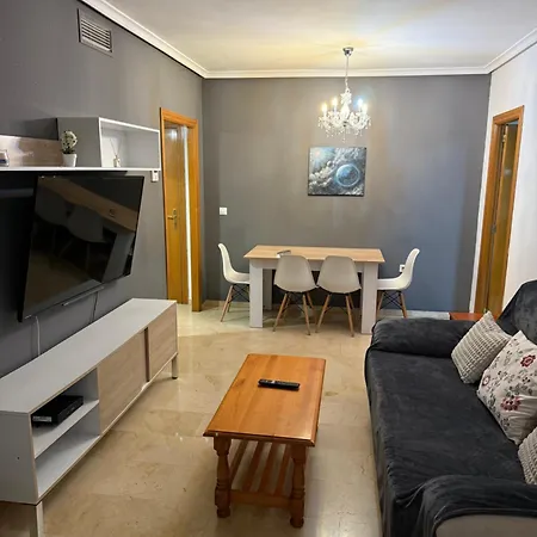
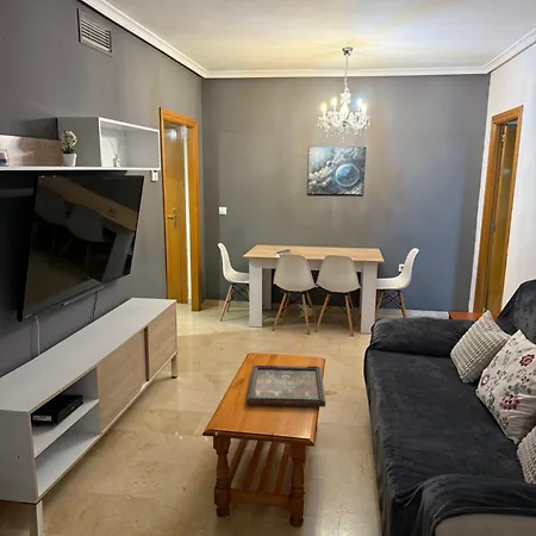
+ decorative tray [245,364,326,409]
